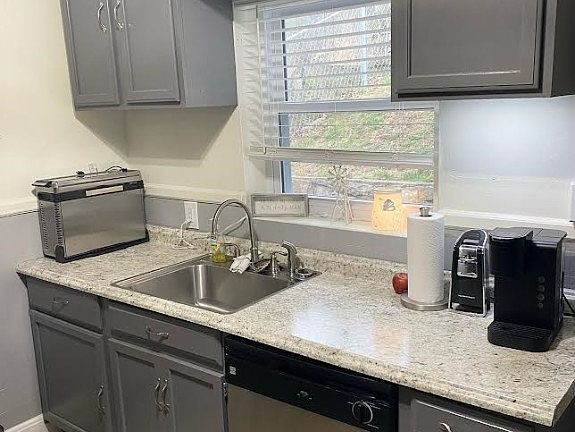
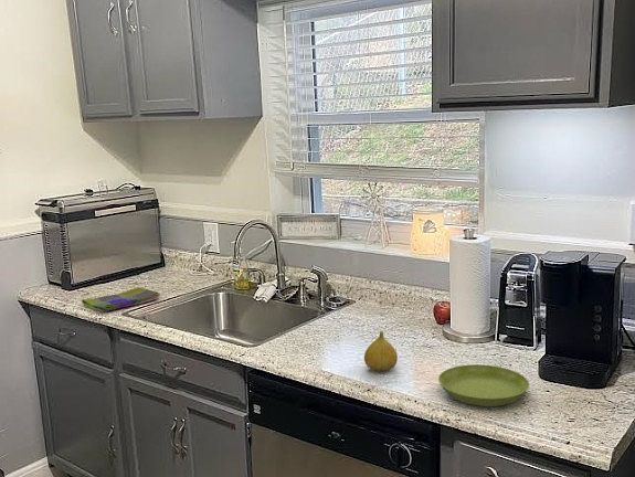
+ dish towel [81,286,161,314]
+ fruit [363,330,399,372]
+ saucer [437,363,530,407]
